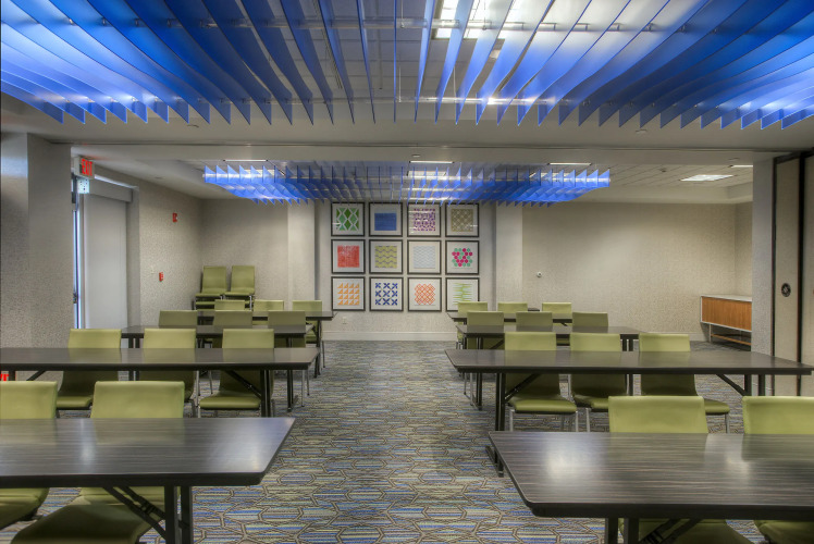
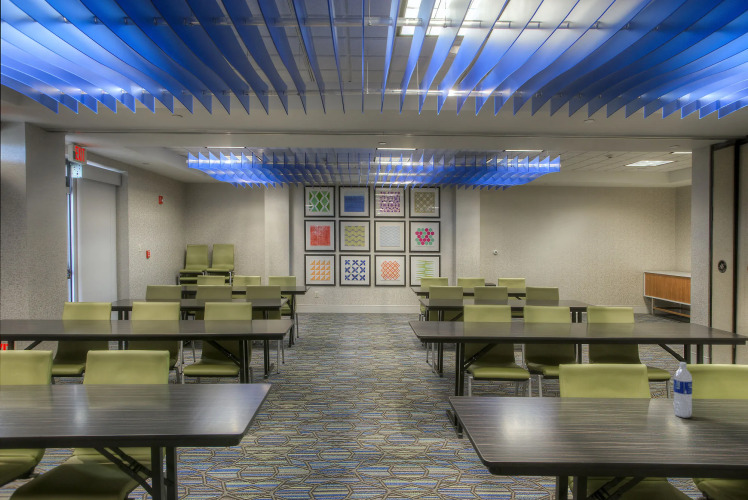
+ water bottle [673,361,693,419]
